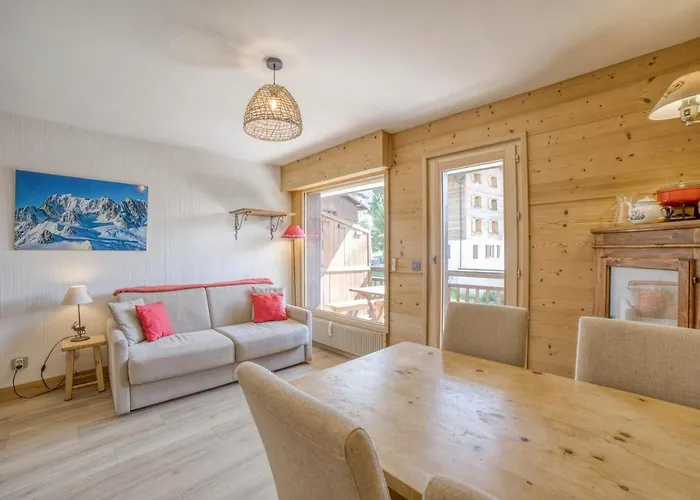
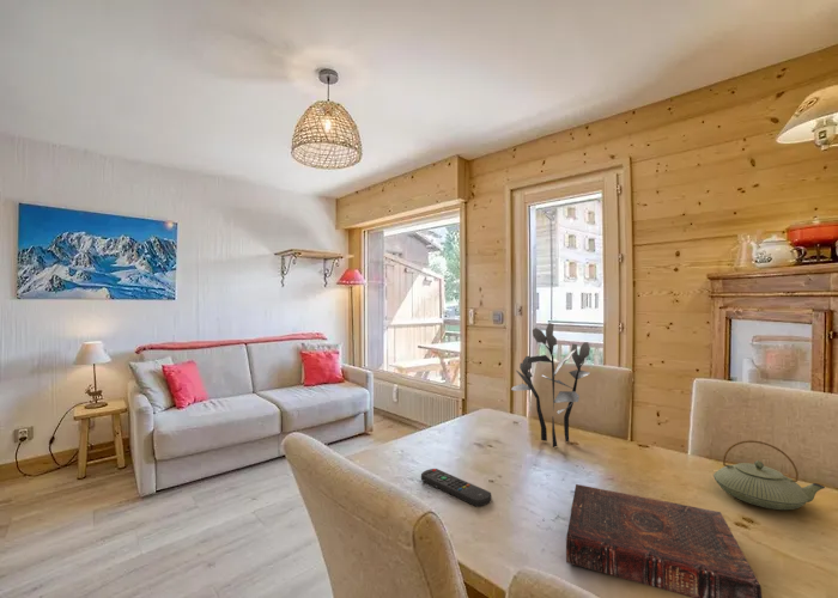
+ teapot [712,439,826,511]
+ book [565,483,763,598]
+ plant [510,322,591,448]
+ remote control [420,468,492,507]
